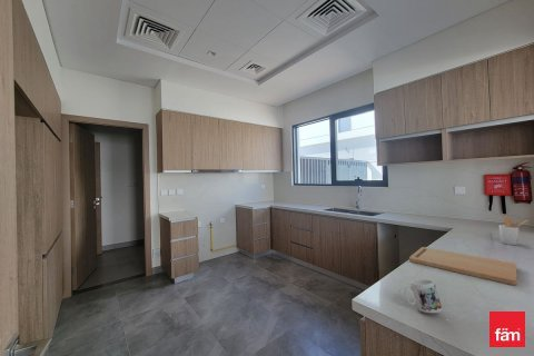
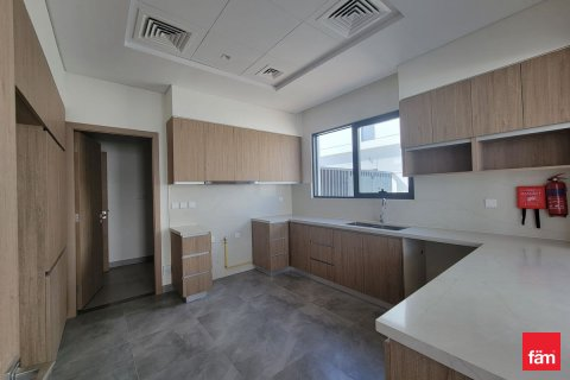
- cutting board [408,246,518,286]
- mug [404,278,443,314]
- utensil holder [498,216,530,246]
